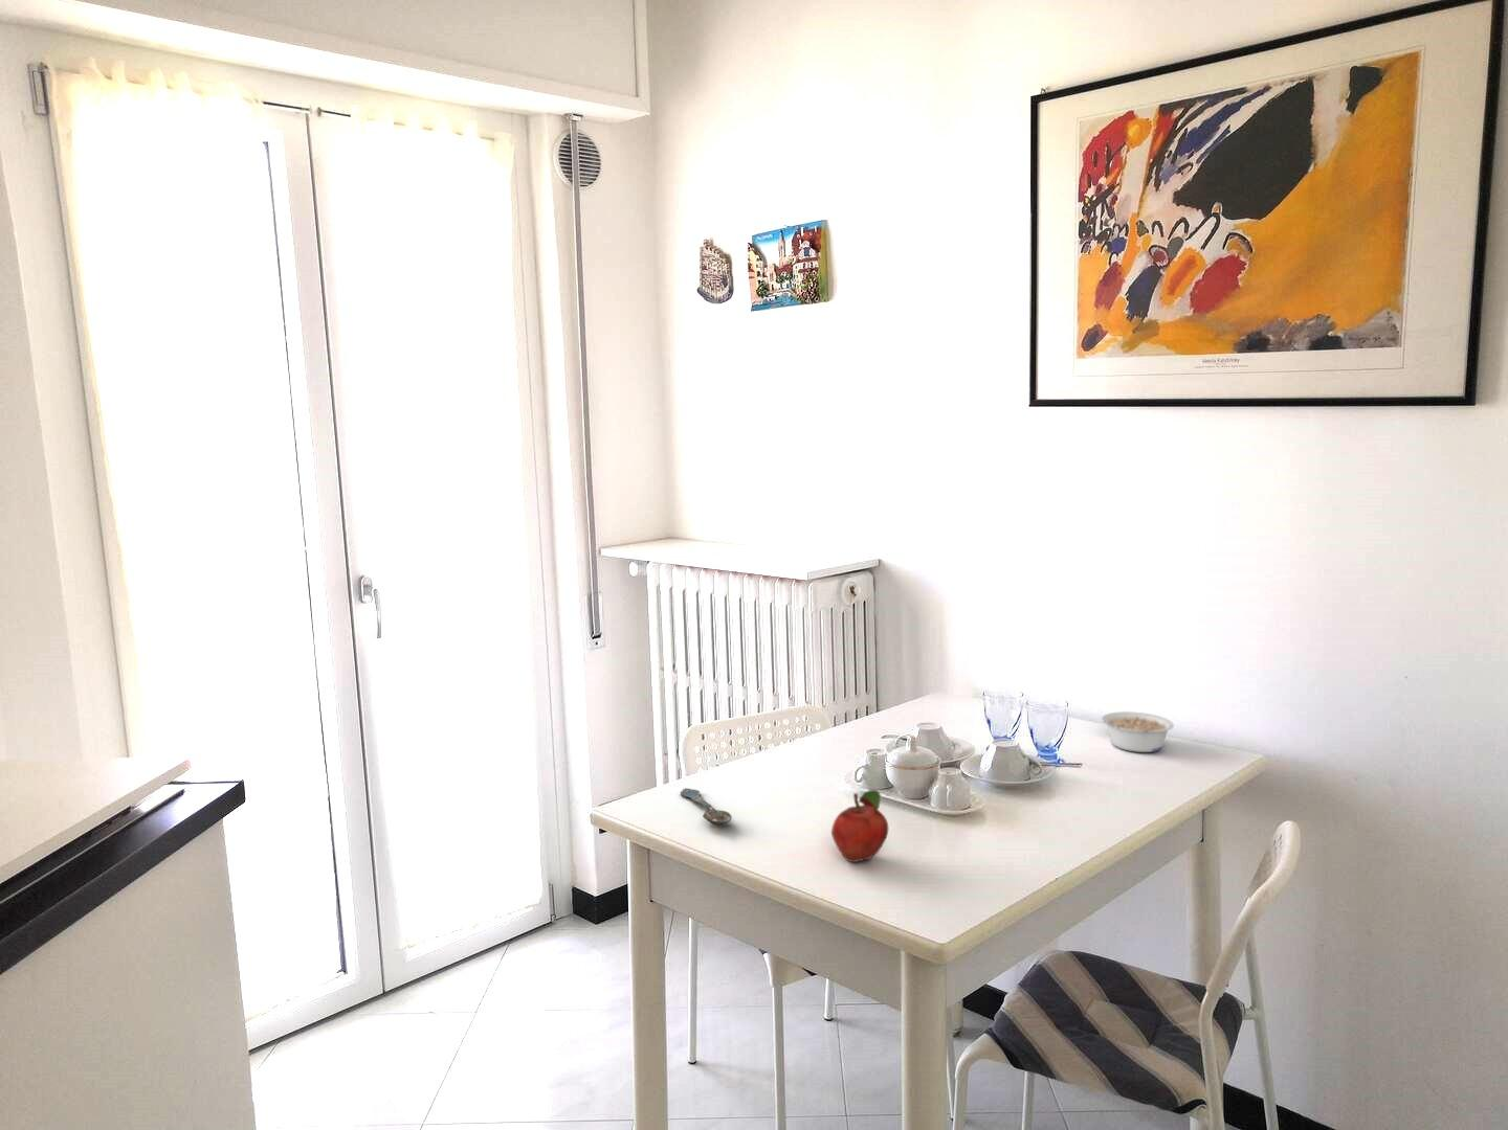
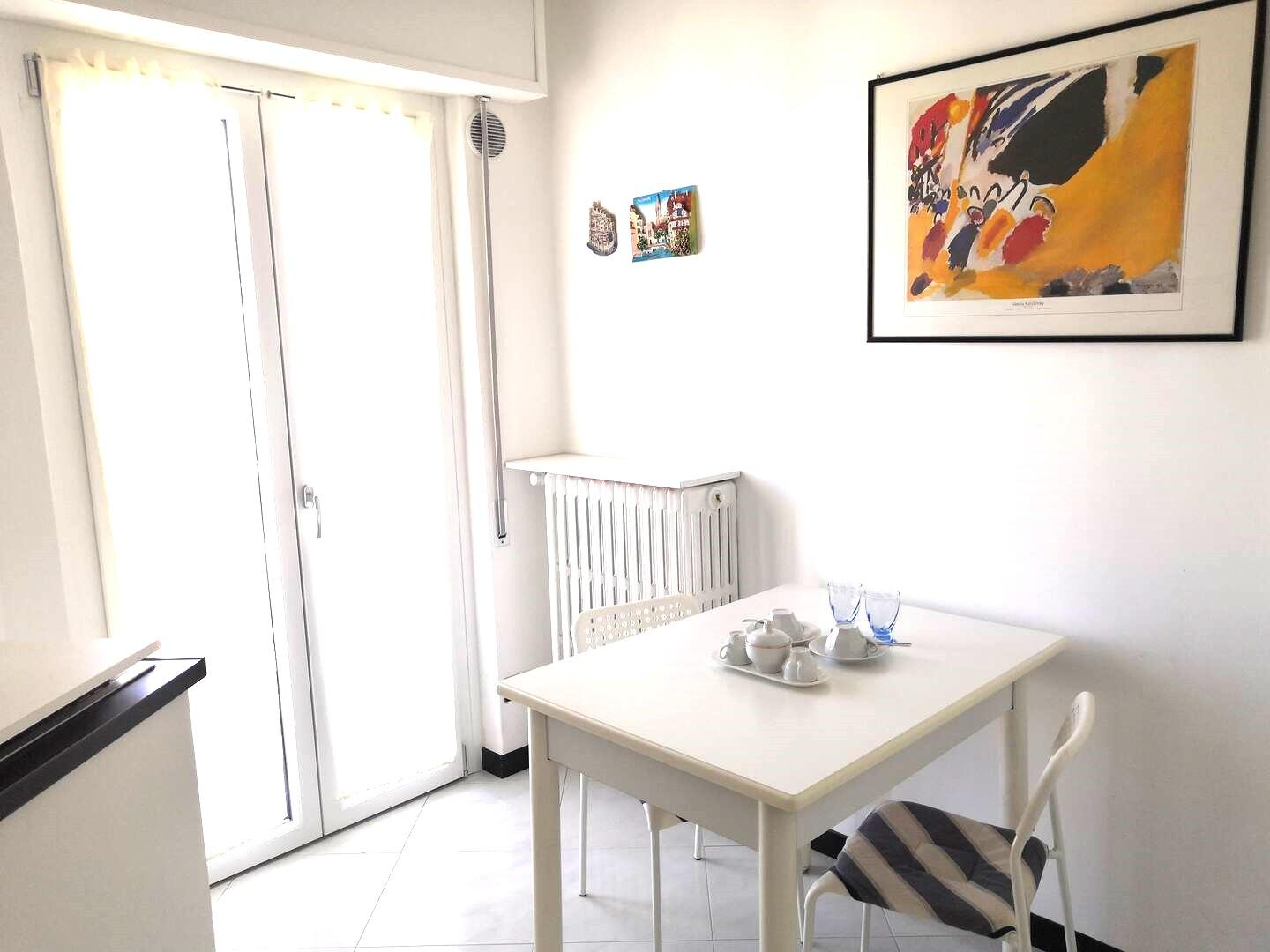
- legume [1101,711,1176,754]
- fruit [830,789,889,863]
- spoon [679,787,733,825]
